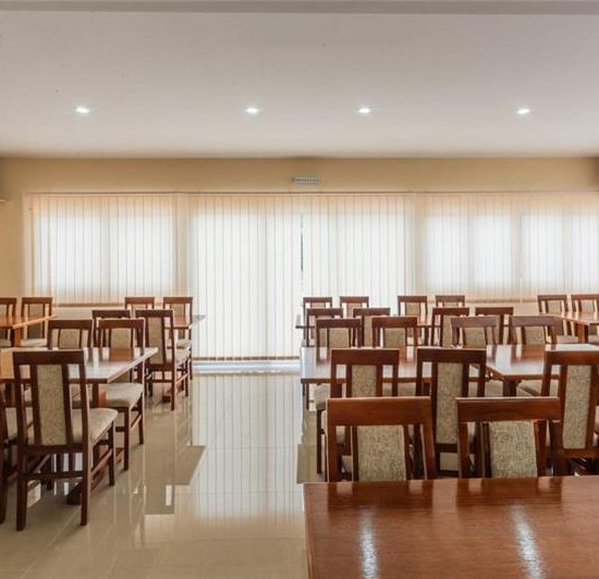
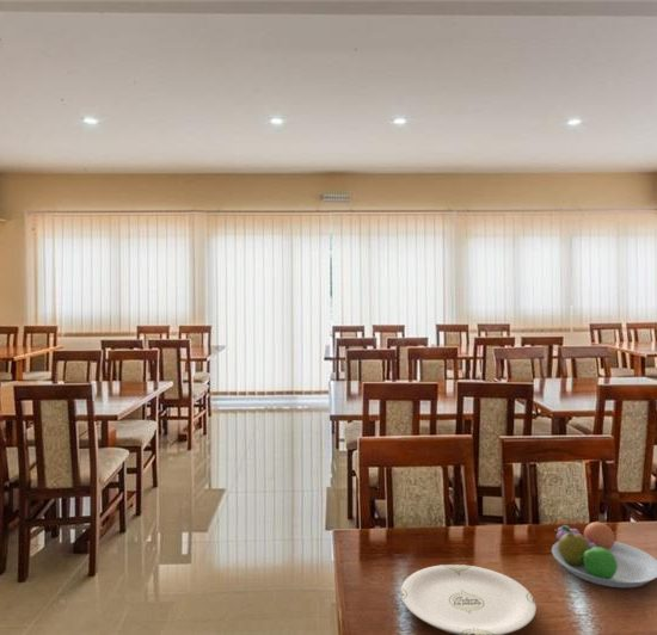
+ plate [400,563,538,635]
+ fruit bowl [551,519,657,588]
